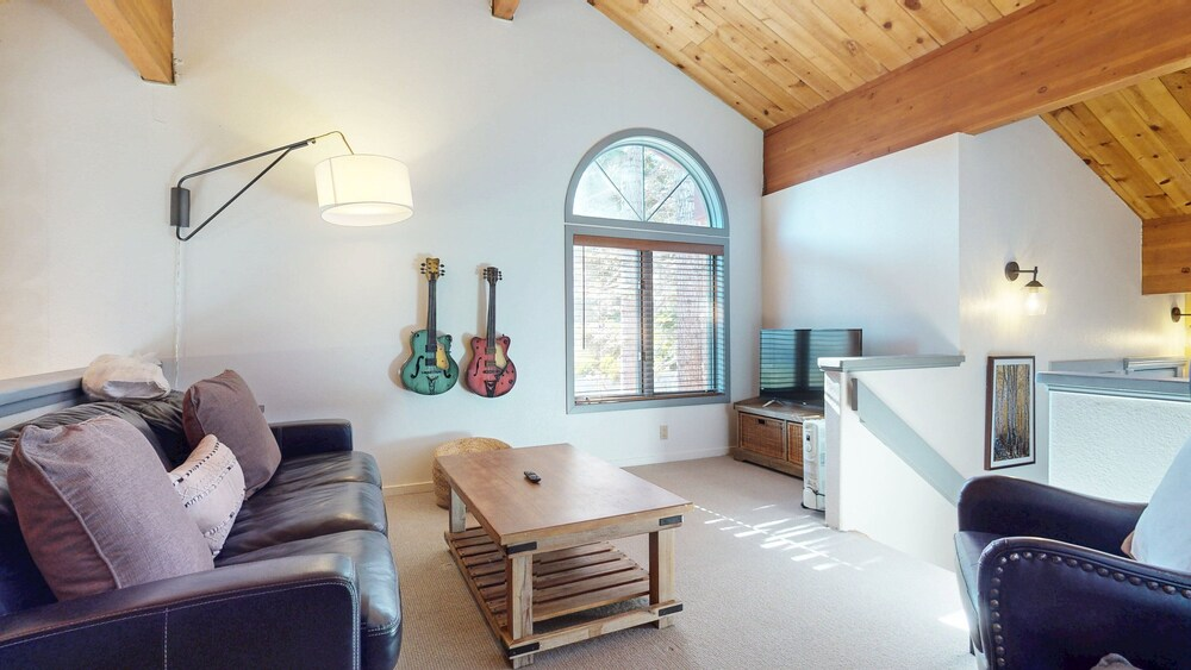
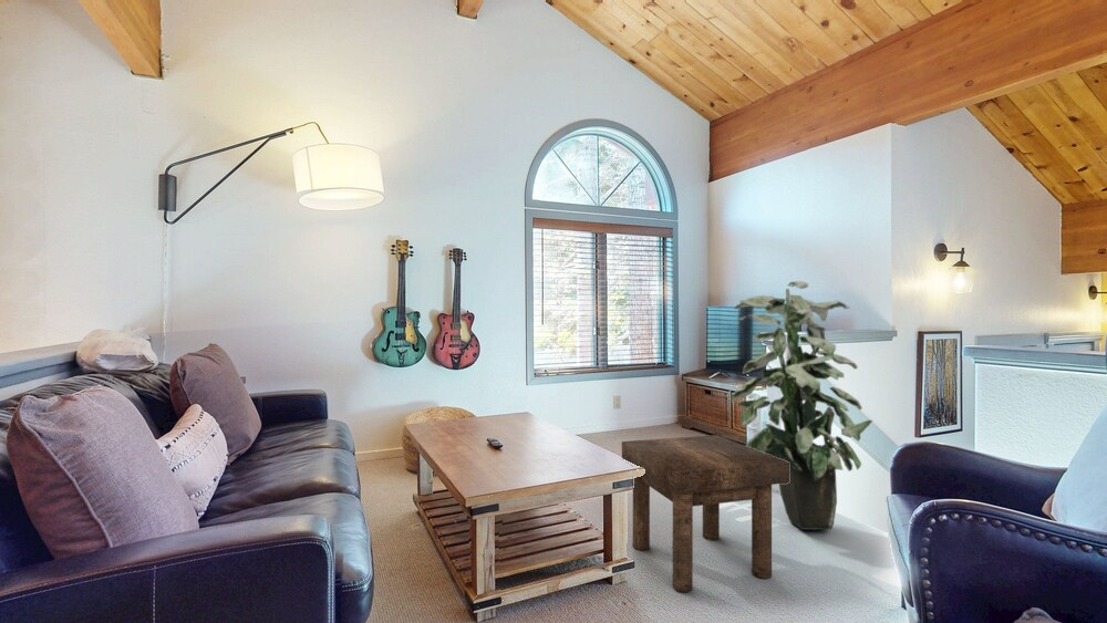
+ indoor plant [731,280,873,531]
+ stool [621,434,789,593]
